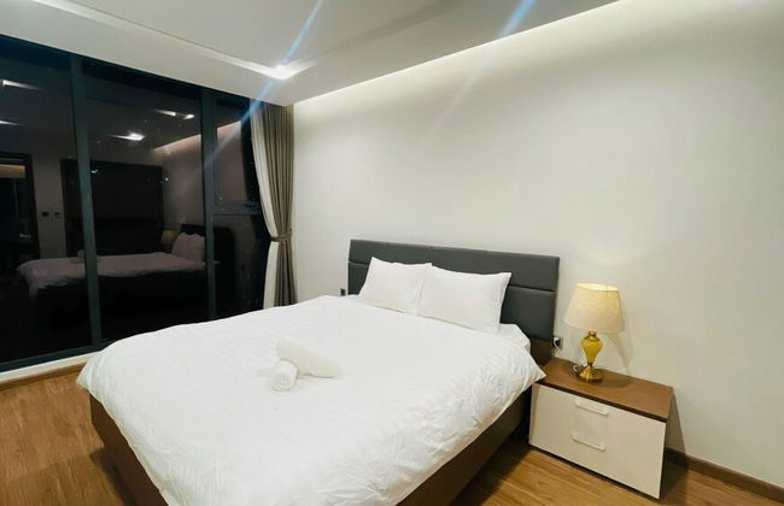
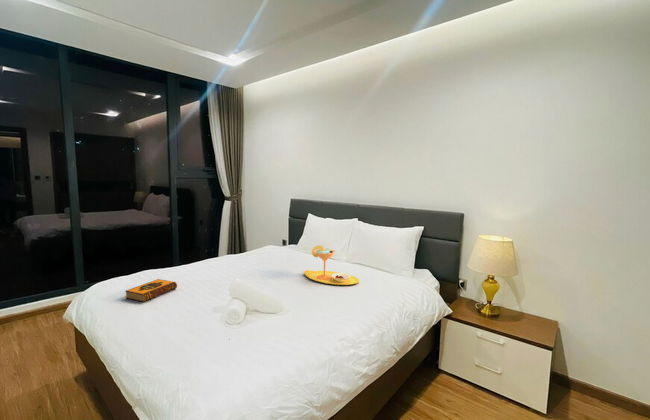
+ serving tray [303,244,360,286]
+ hardback book [124,278,178,303]
